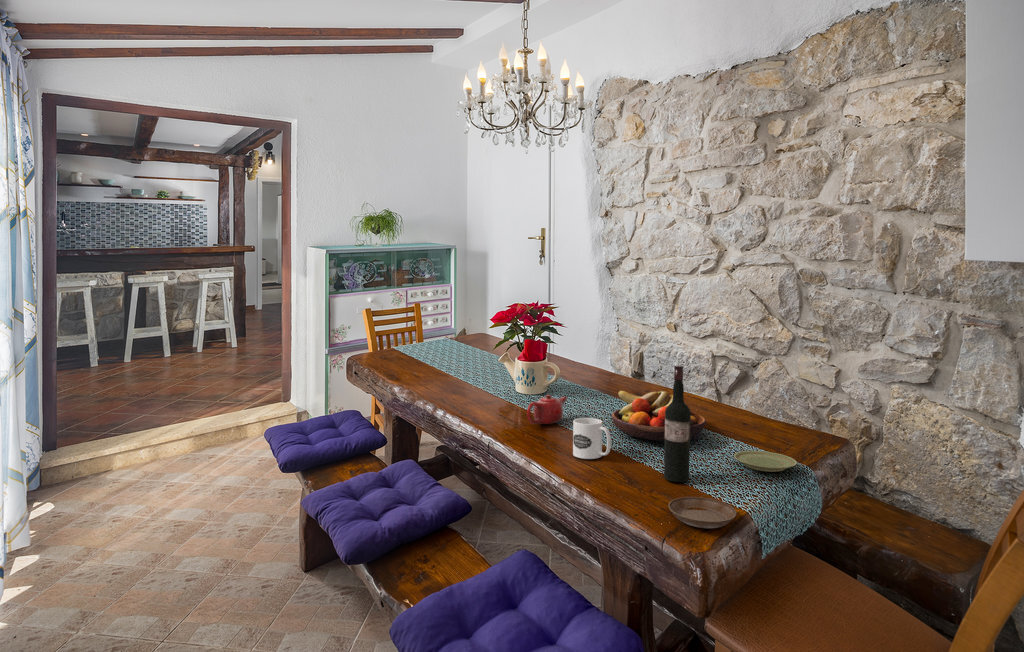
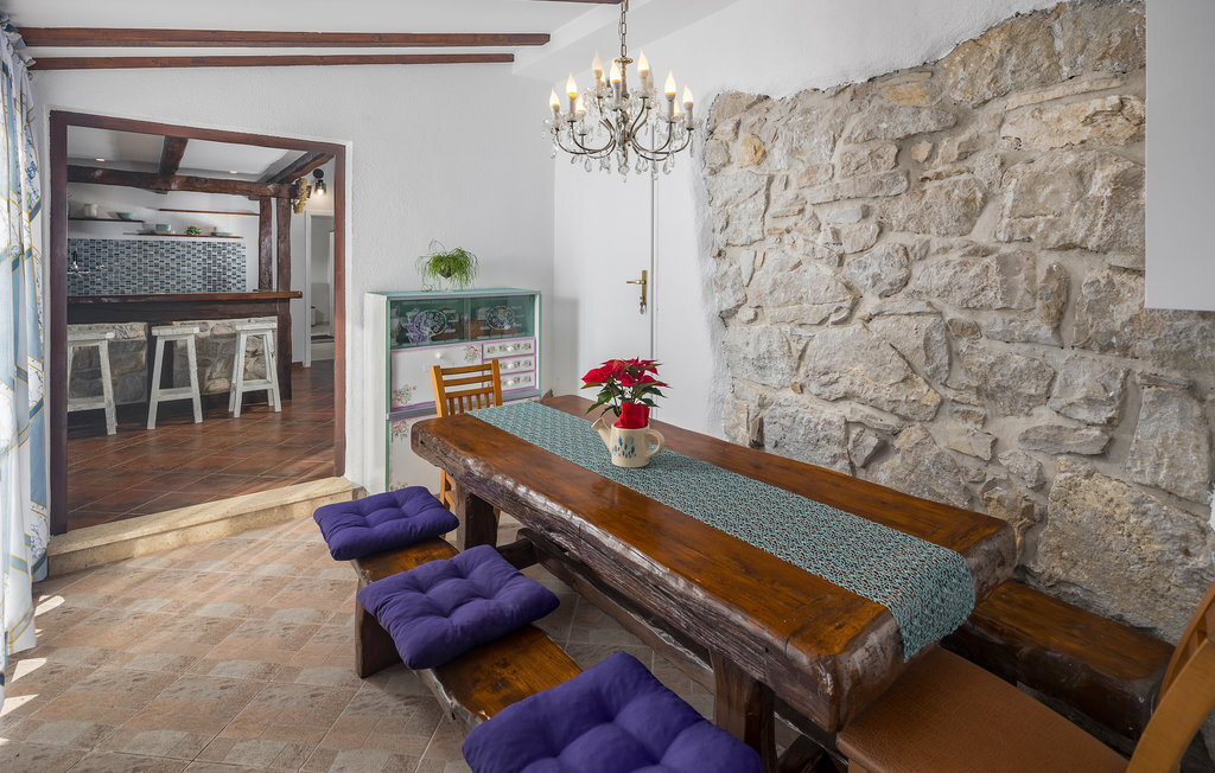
- plate [733,450,798,473]
- fruit bowl [611,390,707,443]
- teapot [526,394,568,425]
- mug [572,417,612,460]
- wine bottle [663,365,692,483]
- saucer [667,496,737,529]
